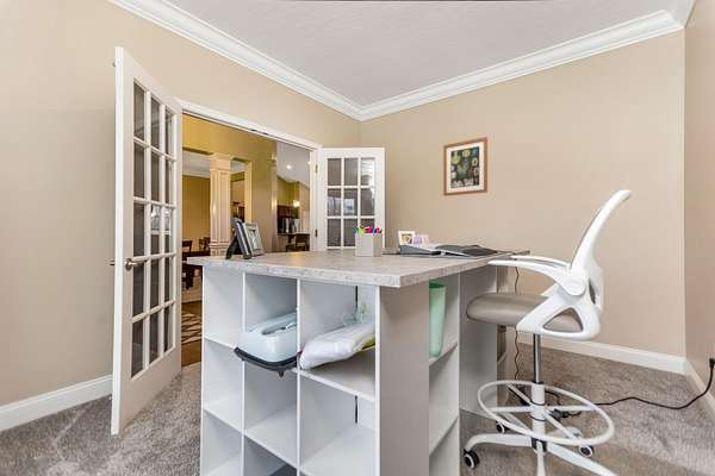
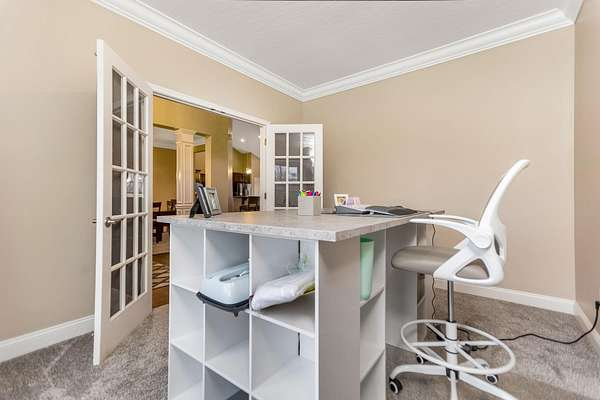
- wall art [442,136,489,198]
